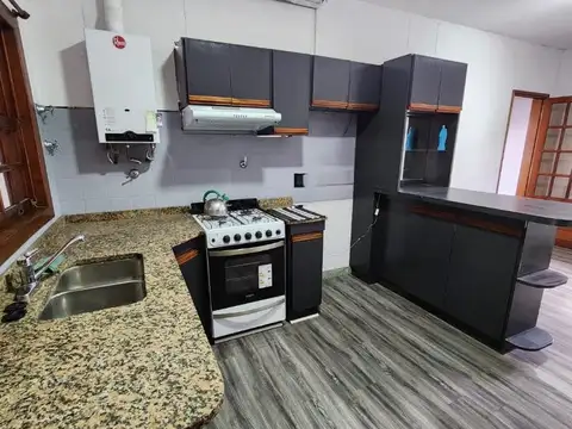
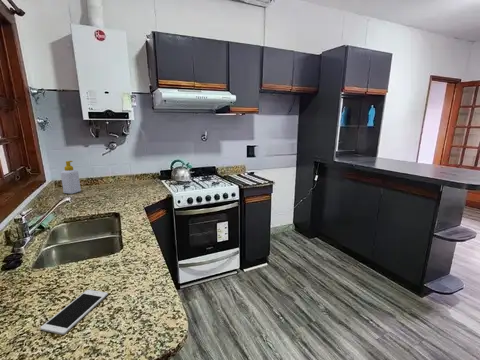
+ cell phone [40,289,109,335]
+ soap bottle [60,160,82,195]
